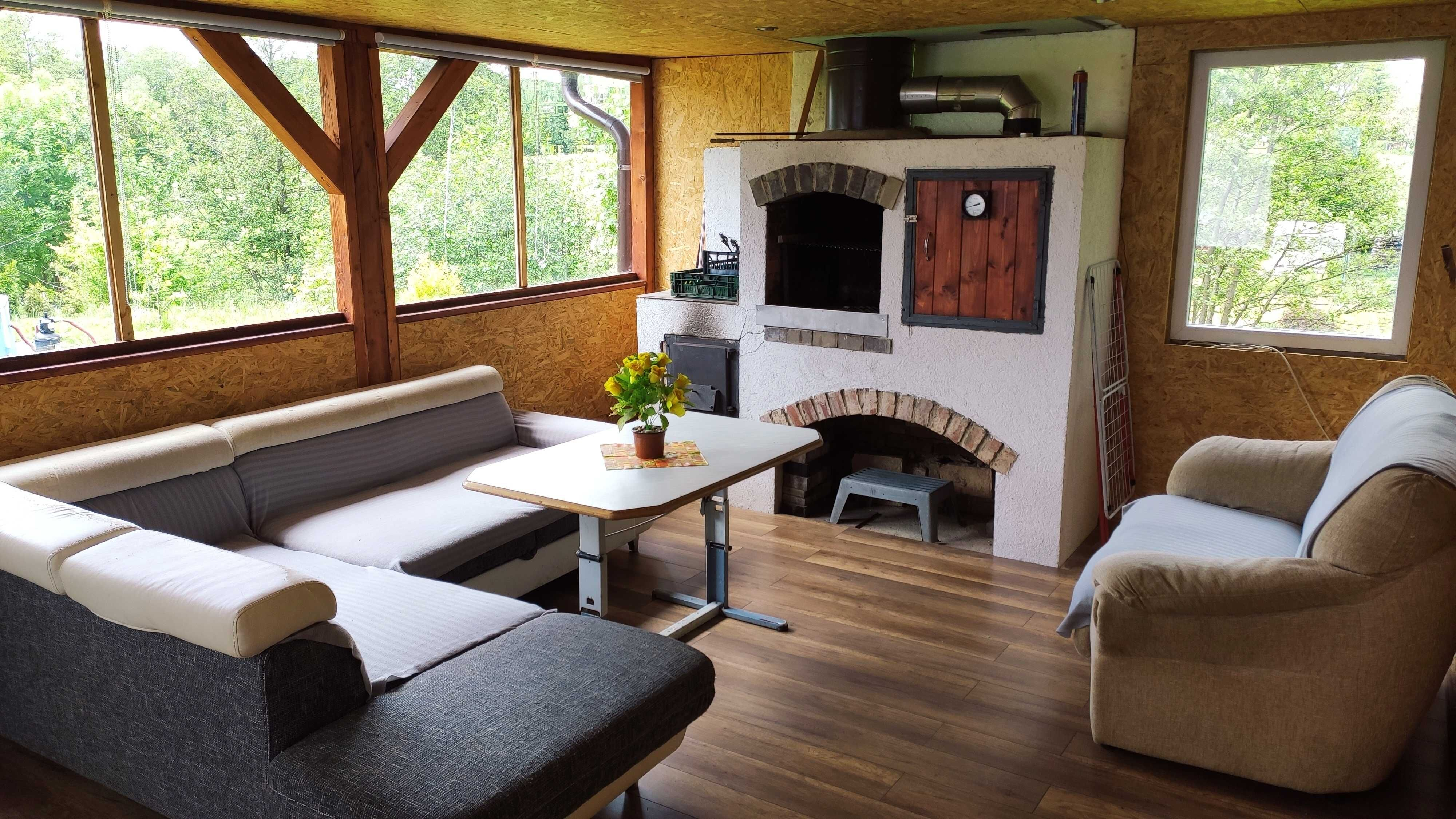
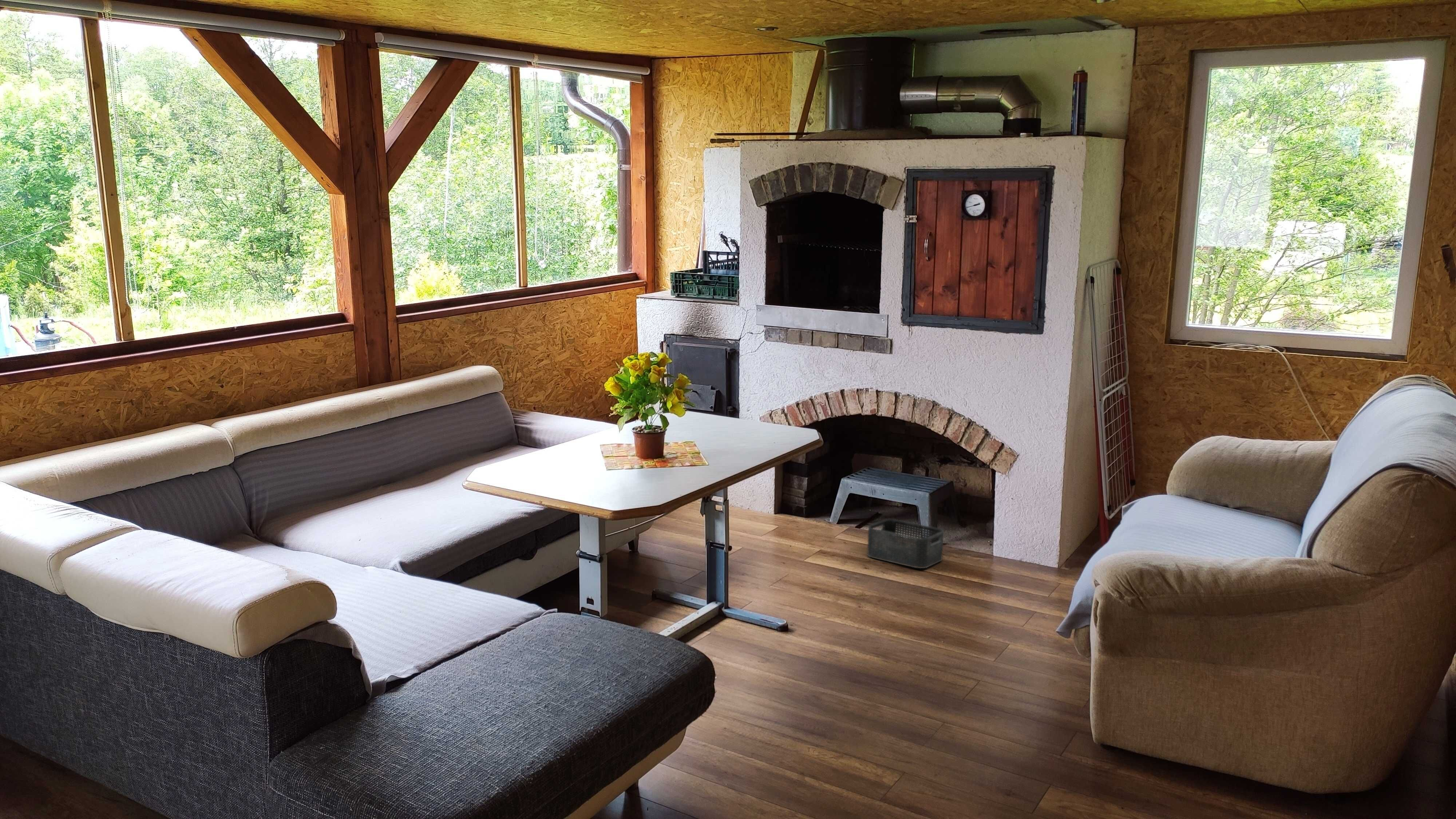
+ storage bin [867,519,944,569]
